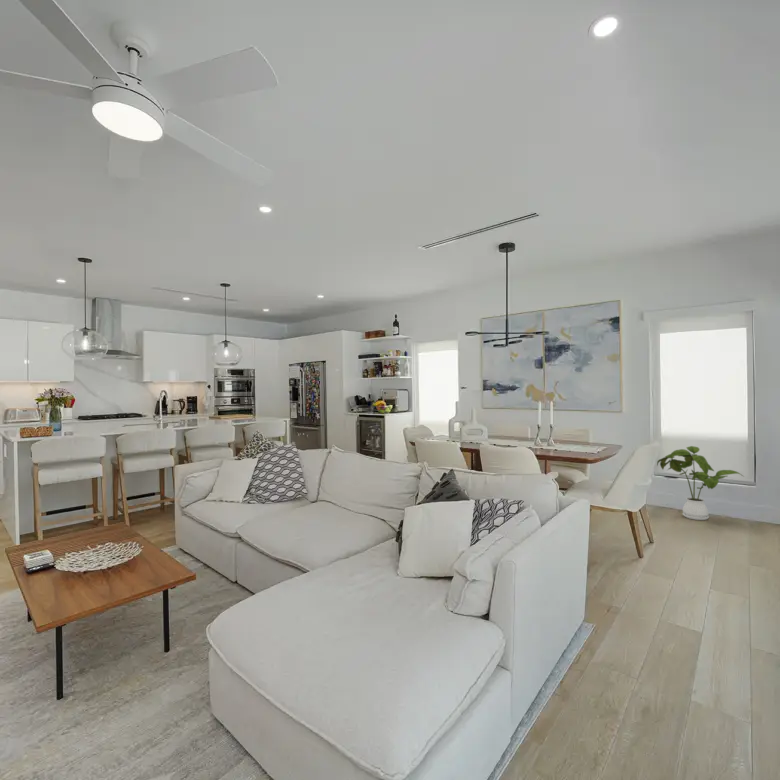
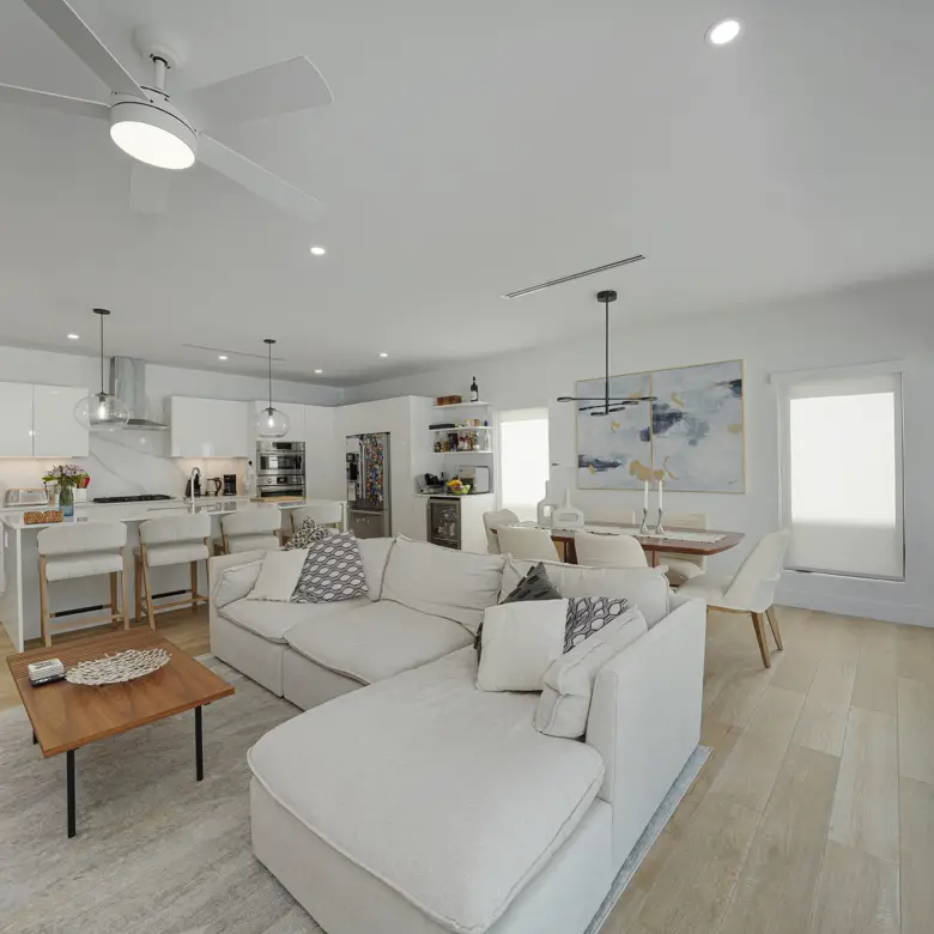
- house plant [656,445,745,521]
